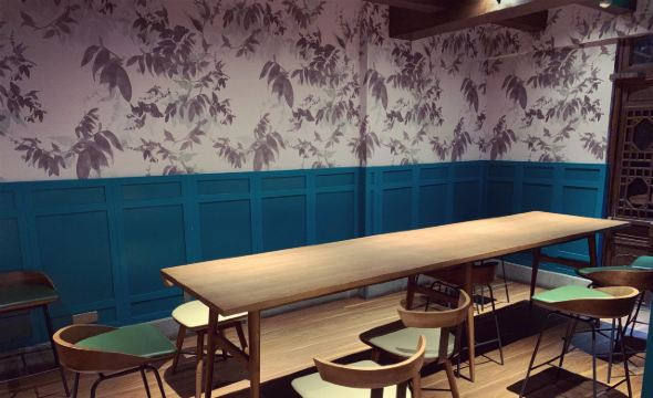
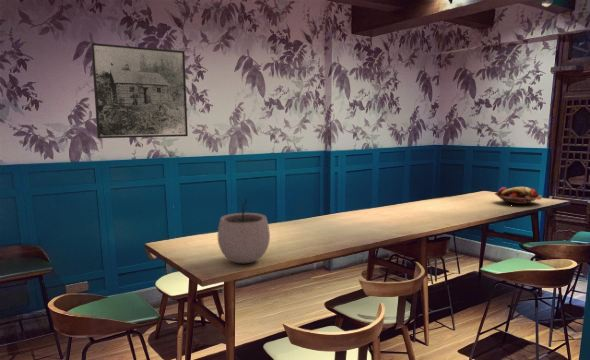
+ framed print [90,42,189,139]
+ fruit basket [493,186,543,207]
+ plant pot [217,197,271,264]
